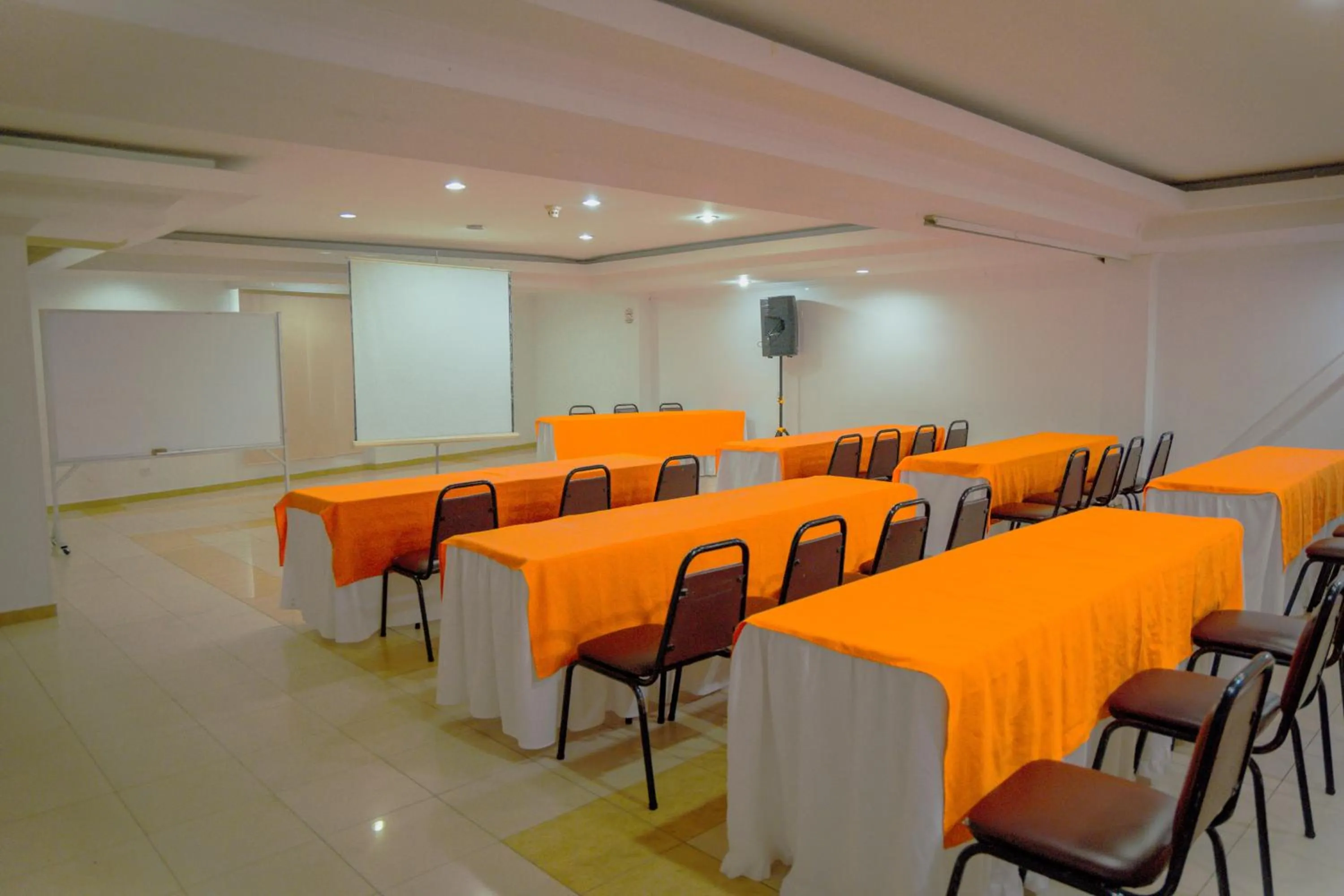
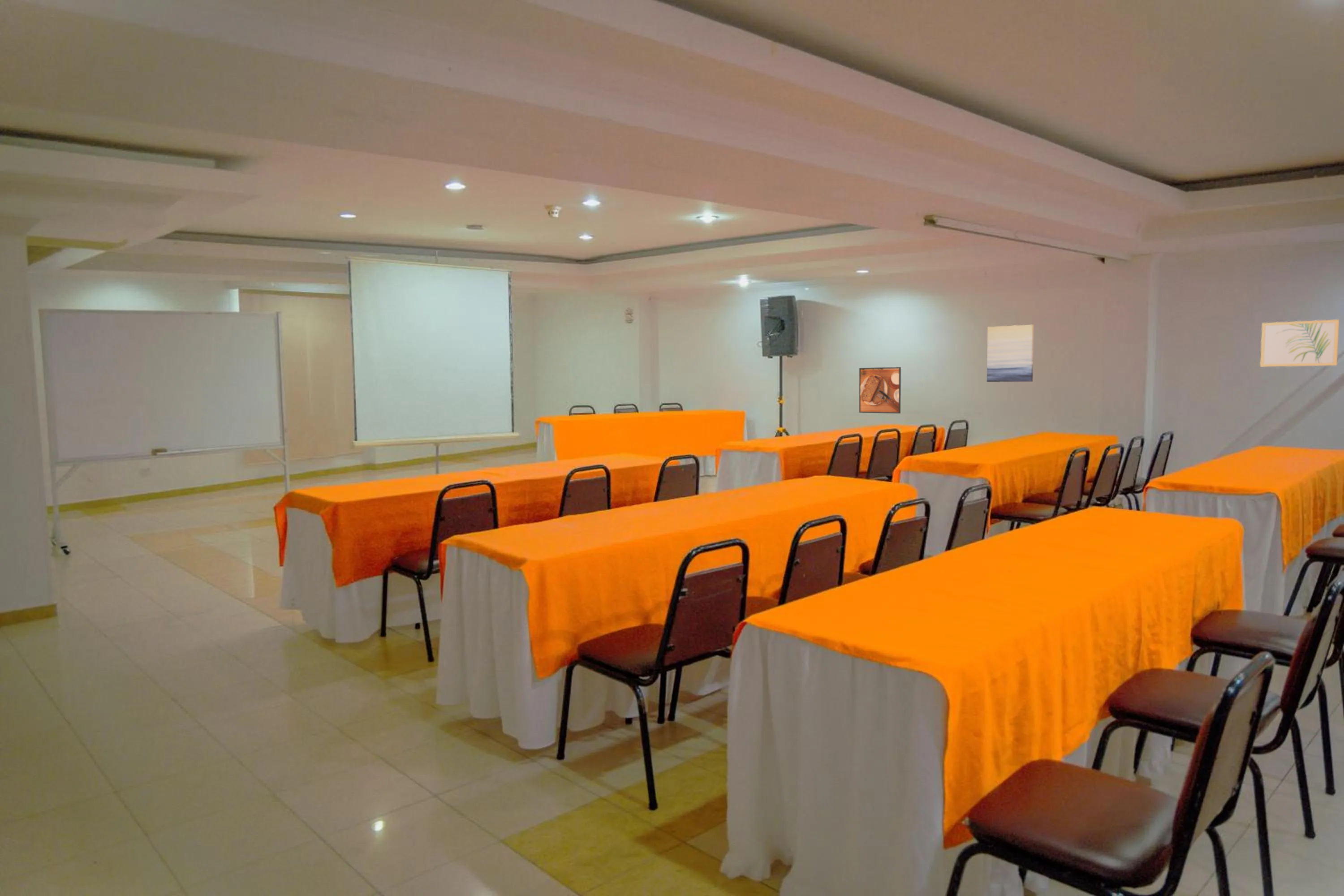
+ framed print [859,366,901,414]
+ wall art [986,324,1034,383]
+ wall art [1260,319,1340,367]
